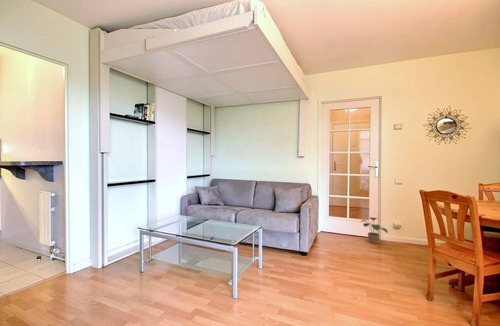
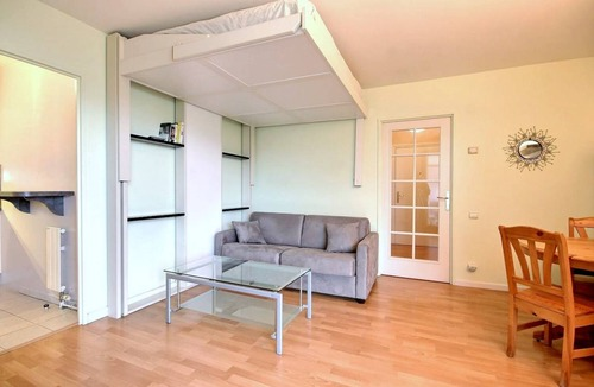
- potted plant [359,216,389,245]
